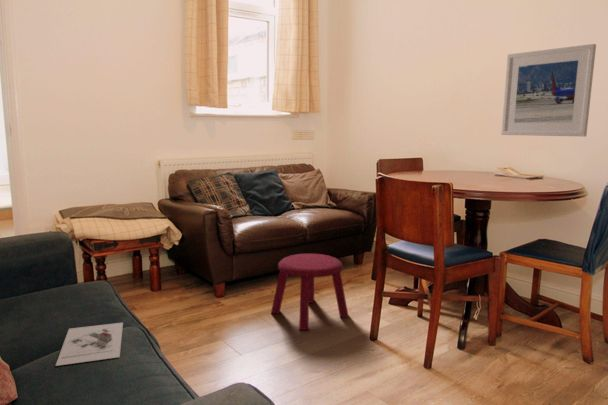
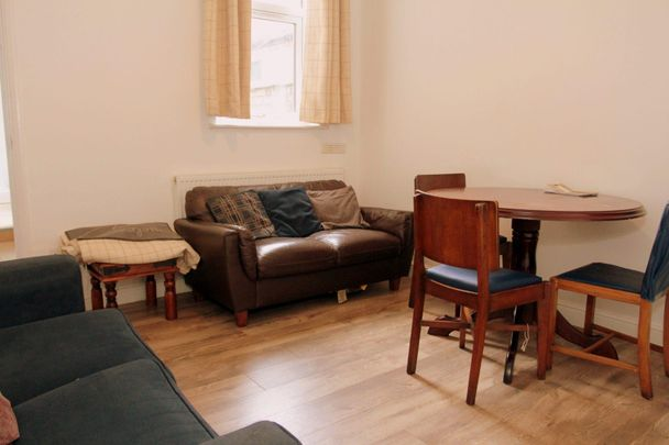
- stool [270,253,349,331]
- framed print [500,43,597,138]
- architectural model [55,322,124,367]
